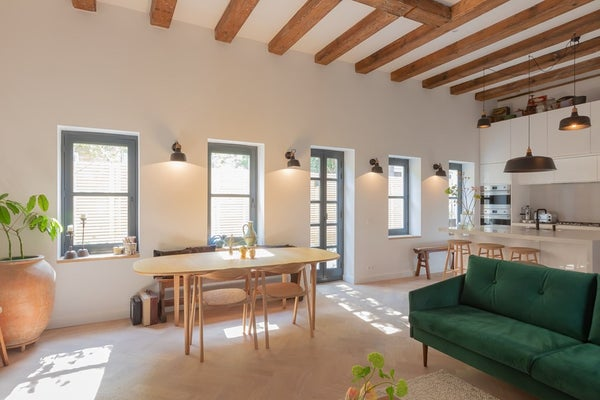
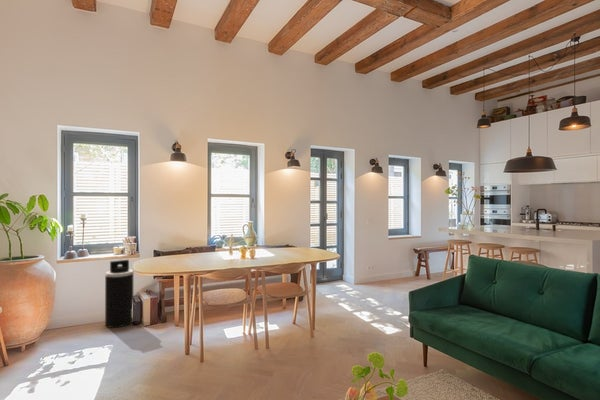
+ trash can [104,259,134,329]
